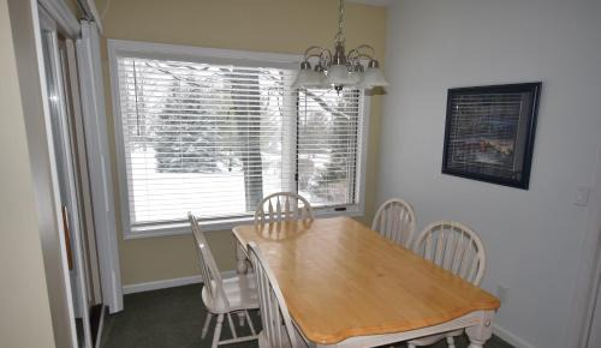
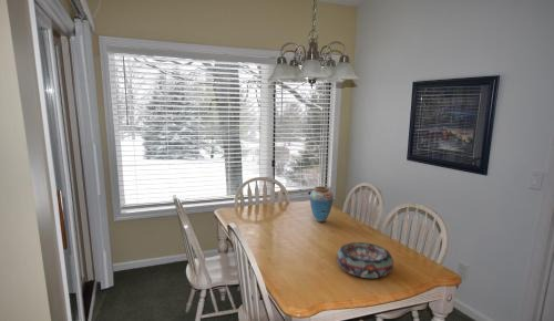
+ decorative bowl [336,241,394,279]
+ vase [309,185,335,224]
